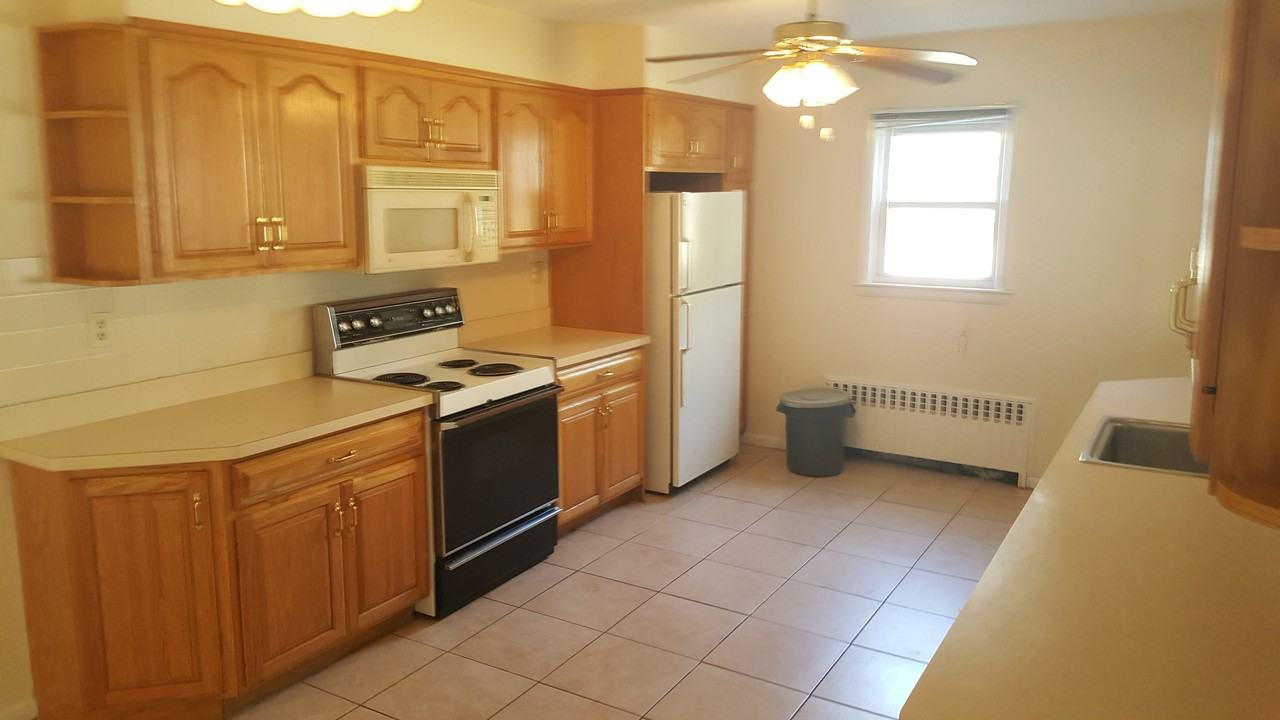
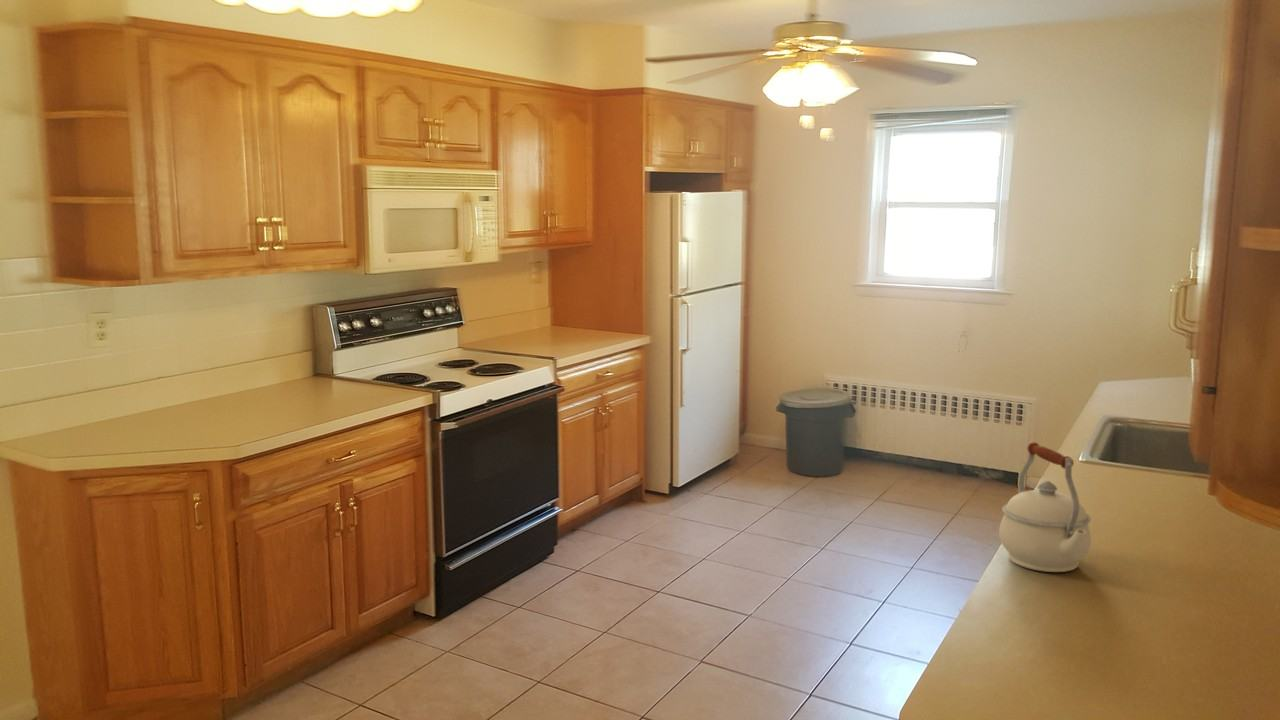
+ kettle [998,441,1092,573]
